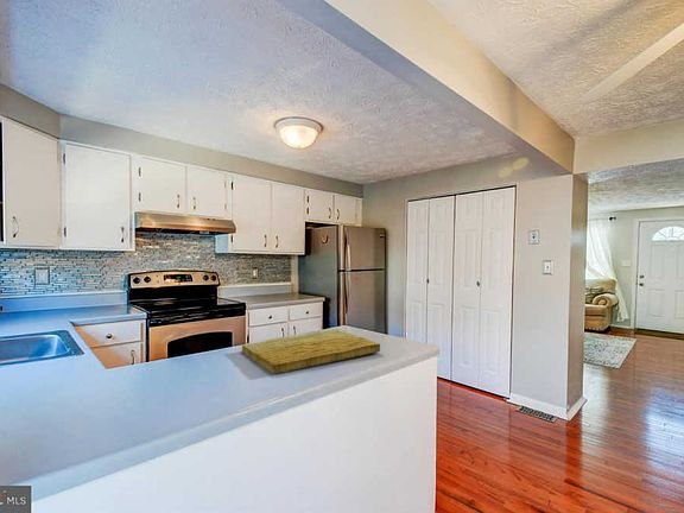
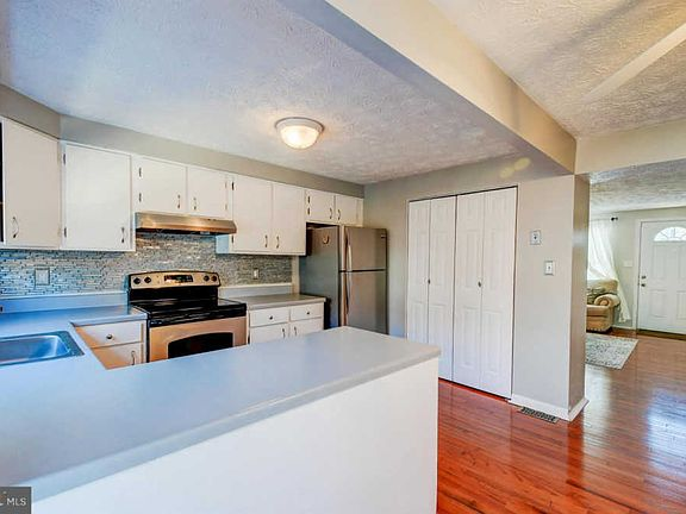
- cutting board [241,328,381,375]
